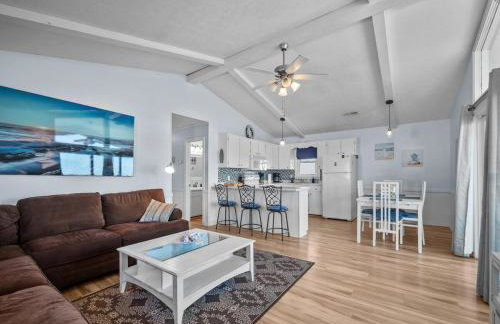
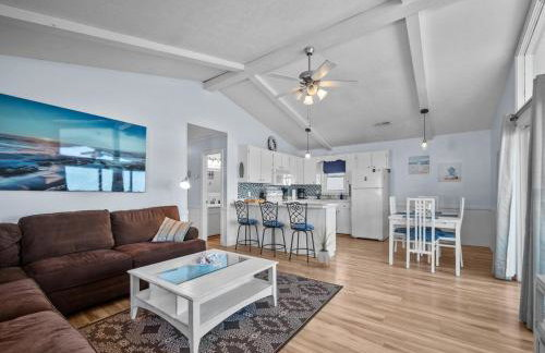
+ house plant [314,226,336,269]
